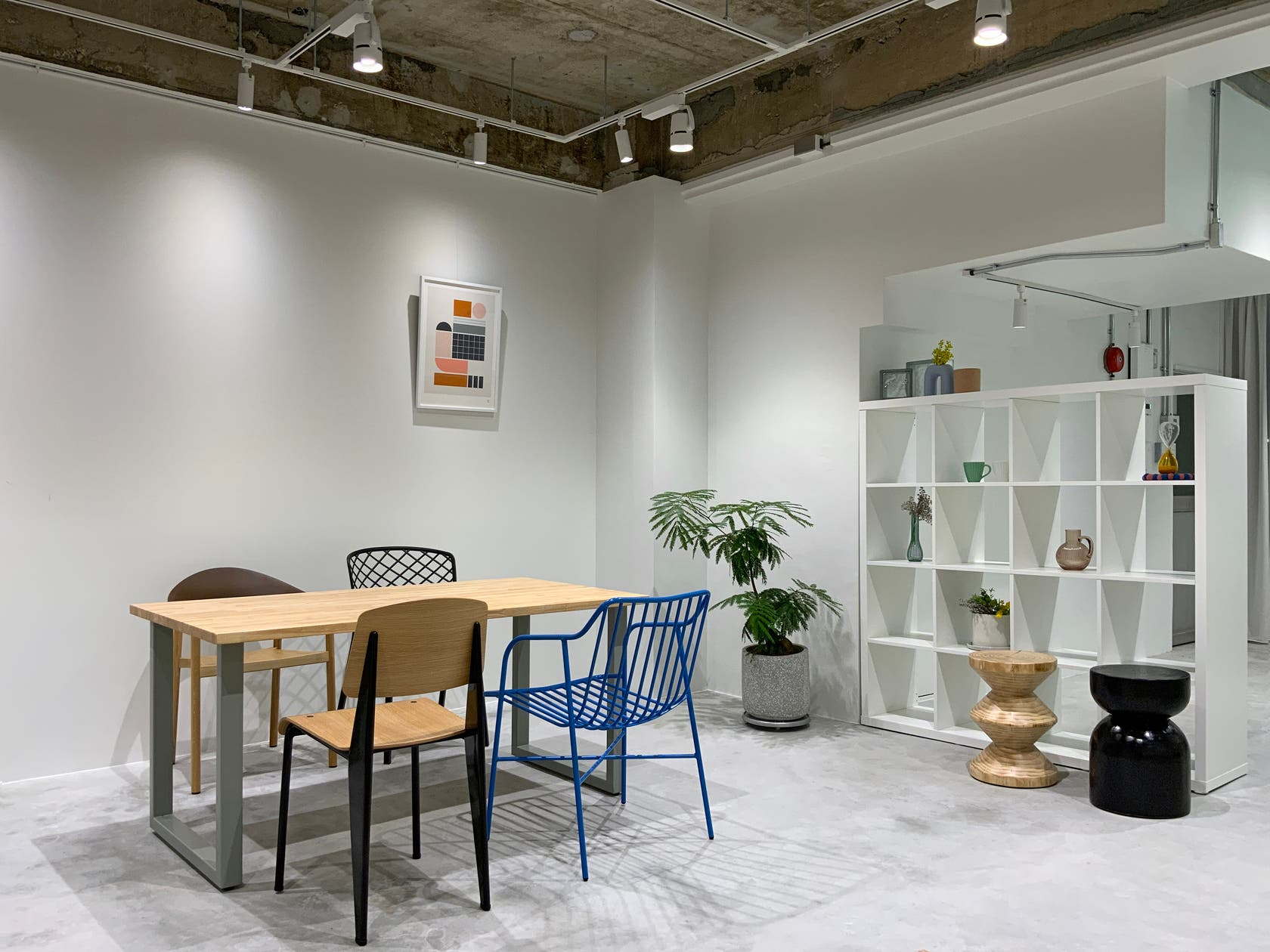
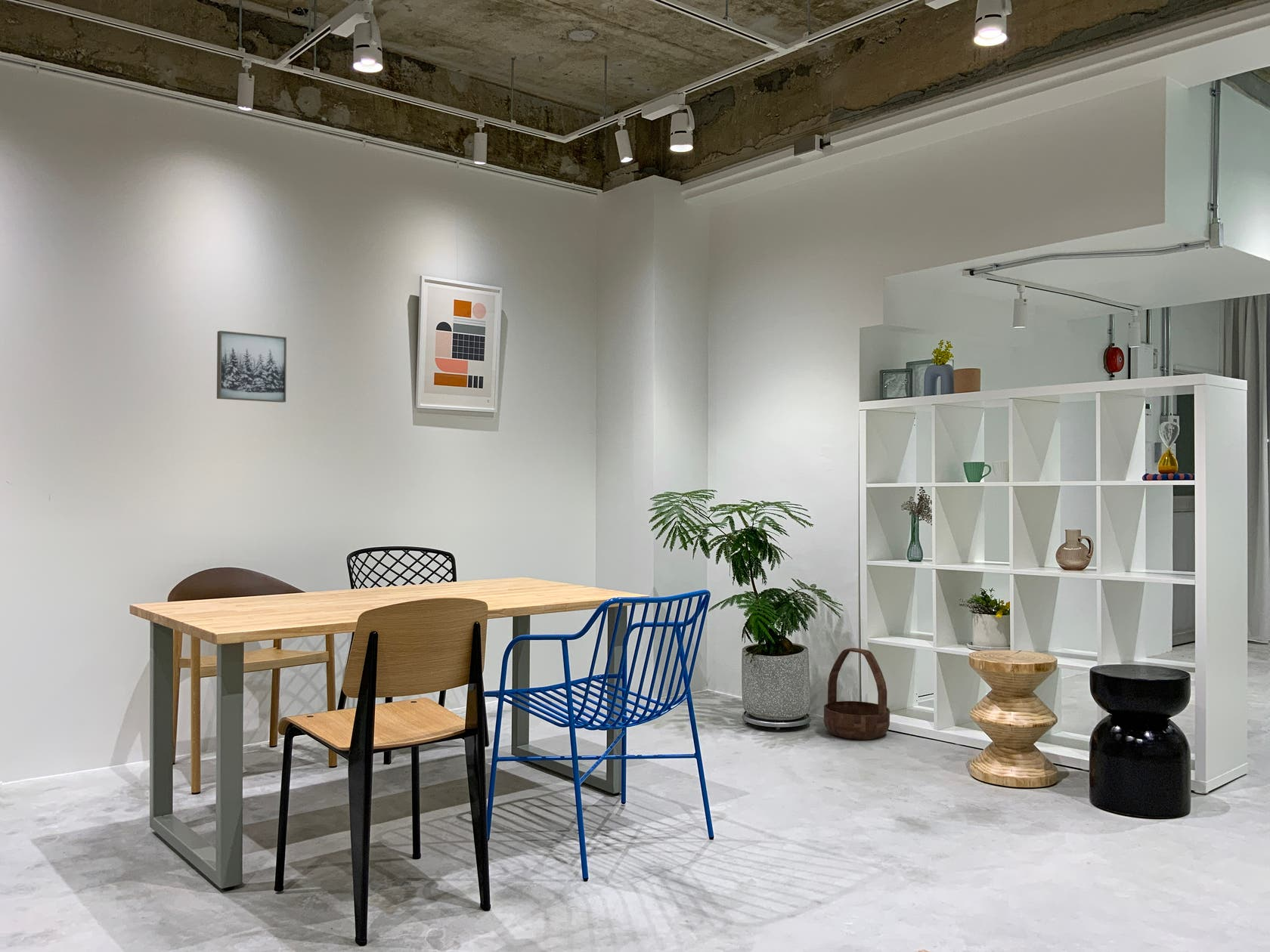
+ wall art [216,330,287,403]
+ basket [823,648,891,740]
